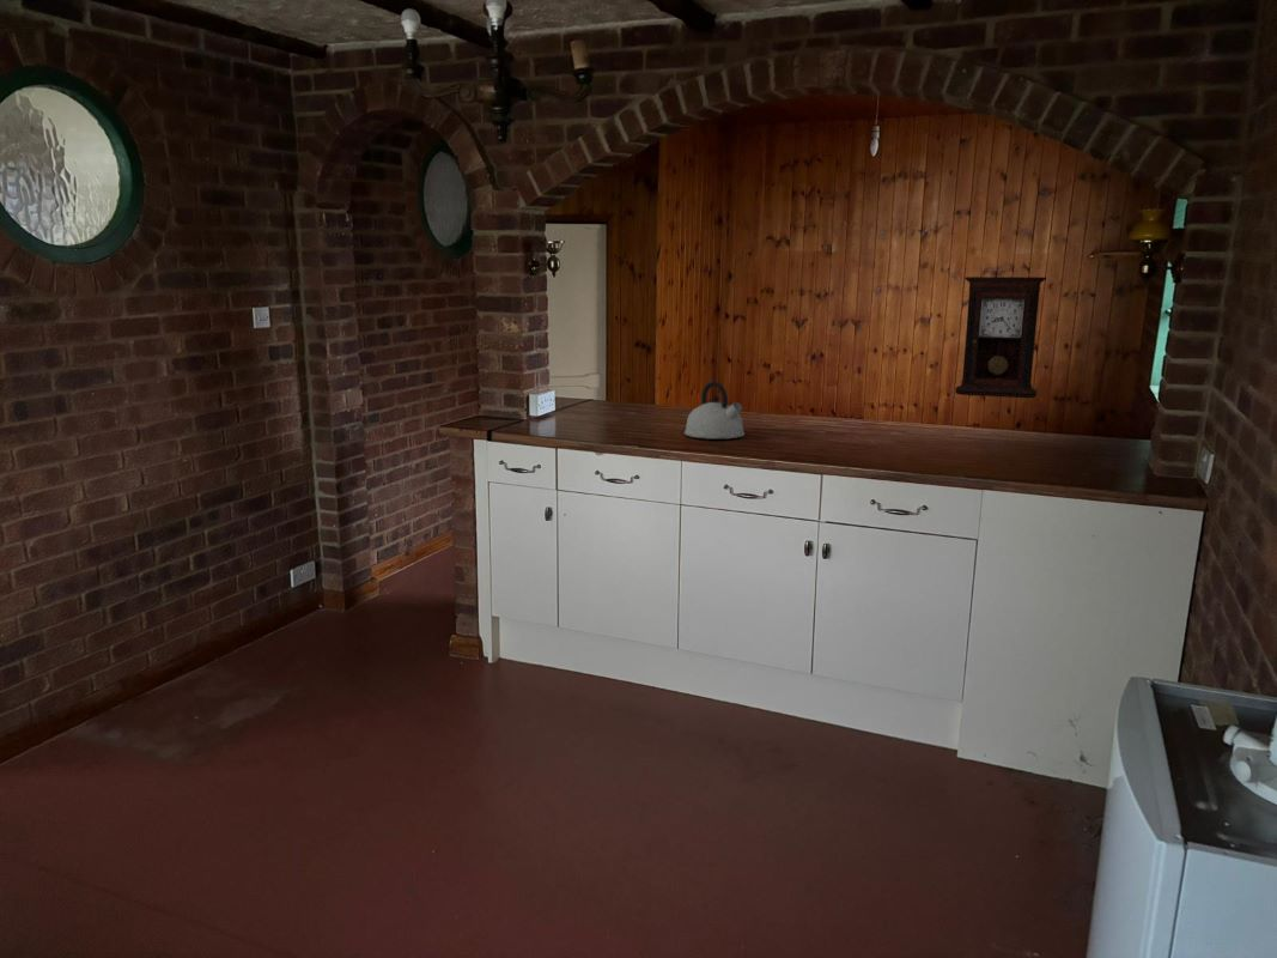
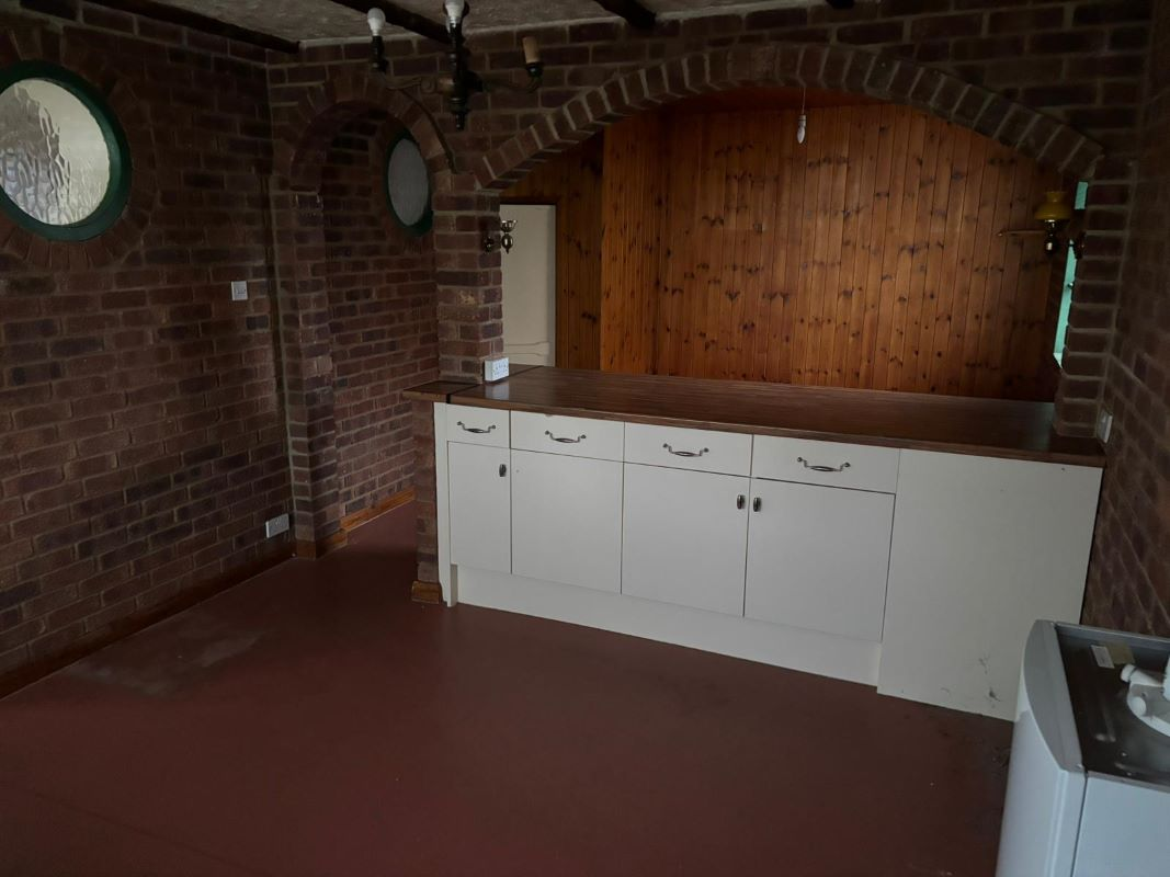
- pendulum clock [954,275,1047,399]
- kettle [683,380,746,439]
